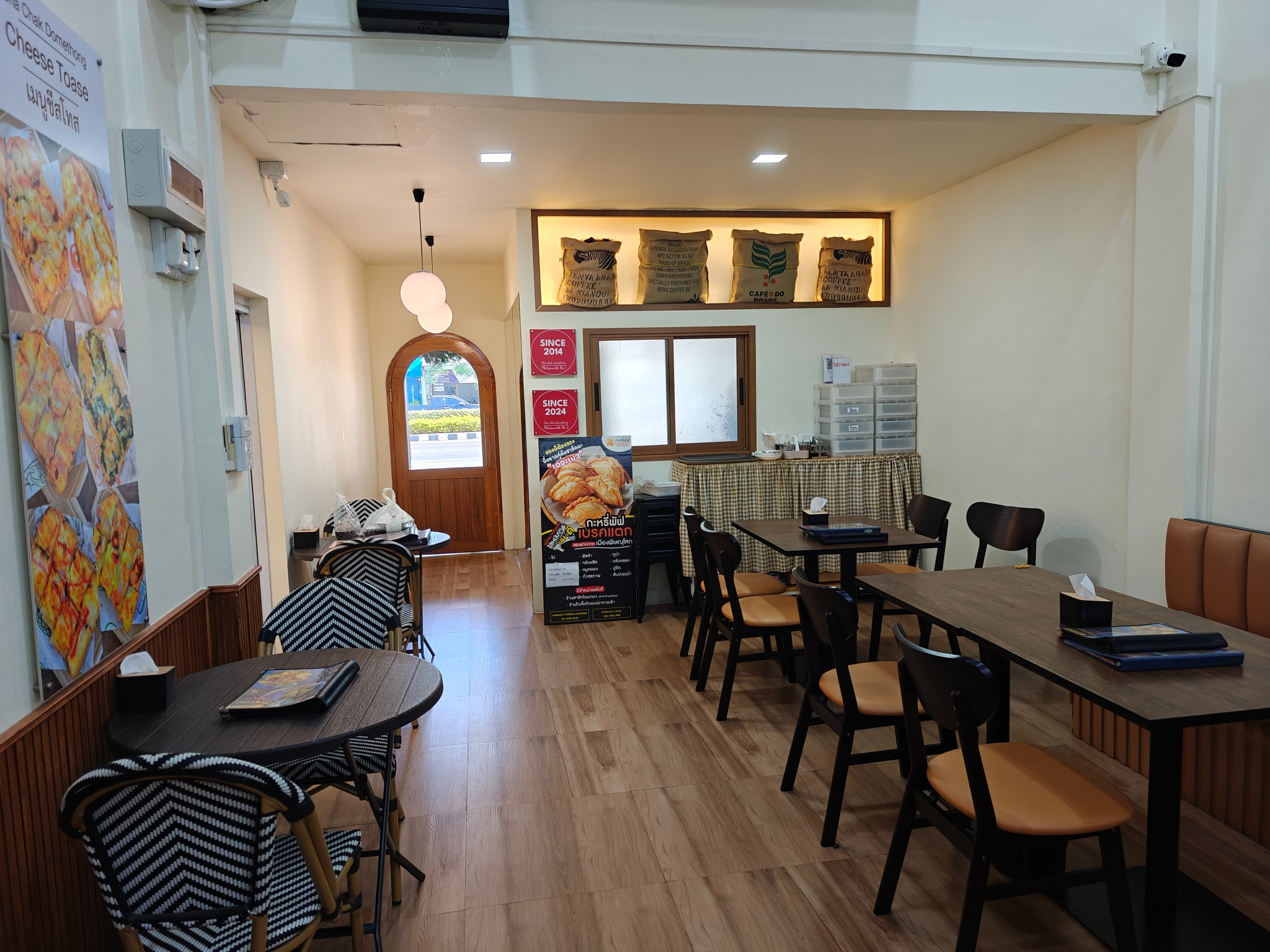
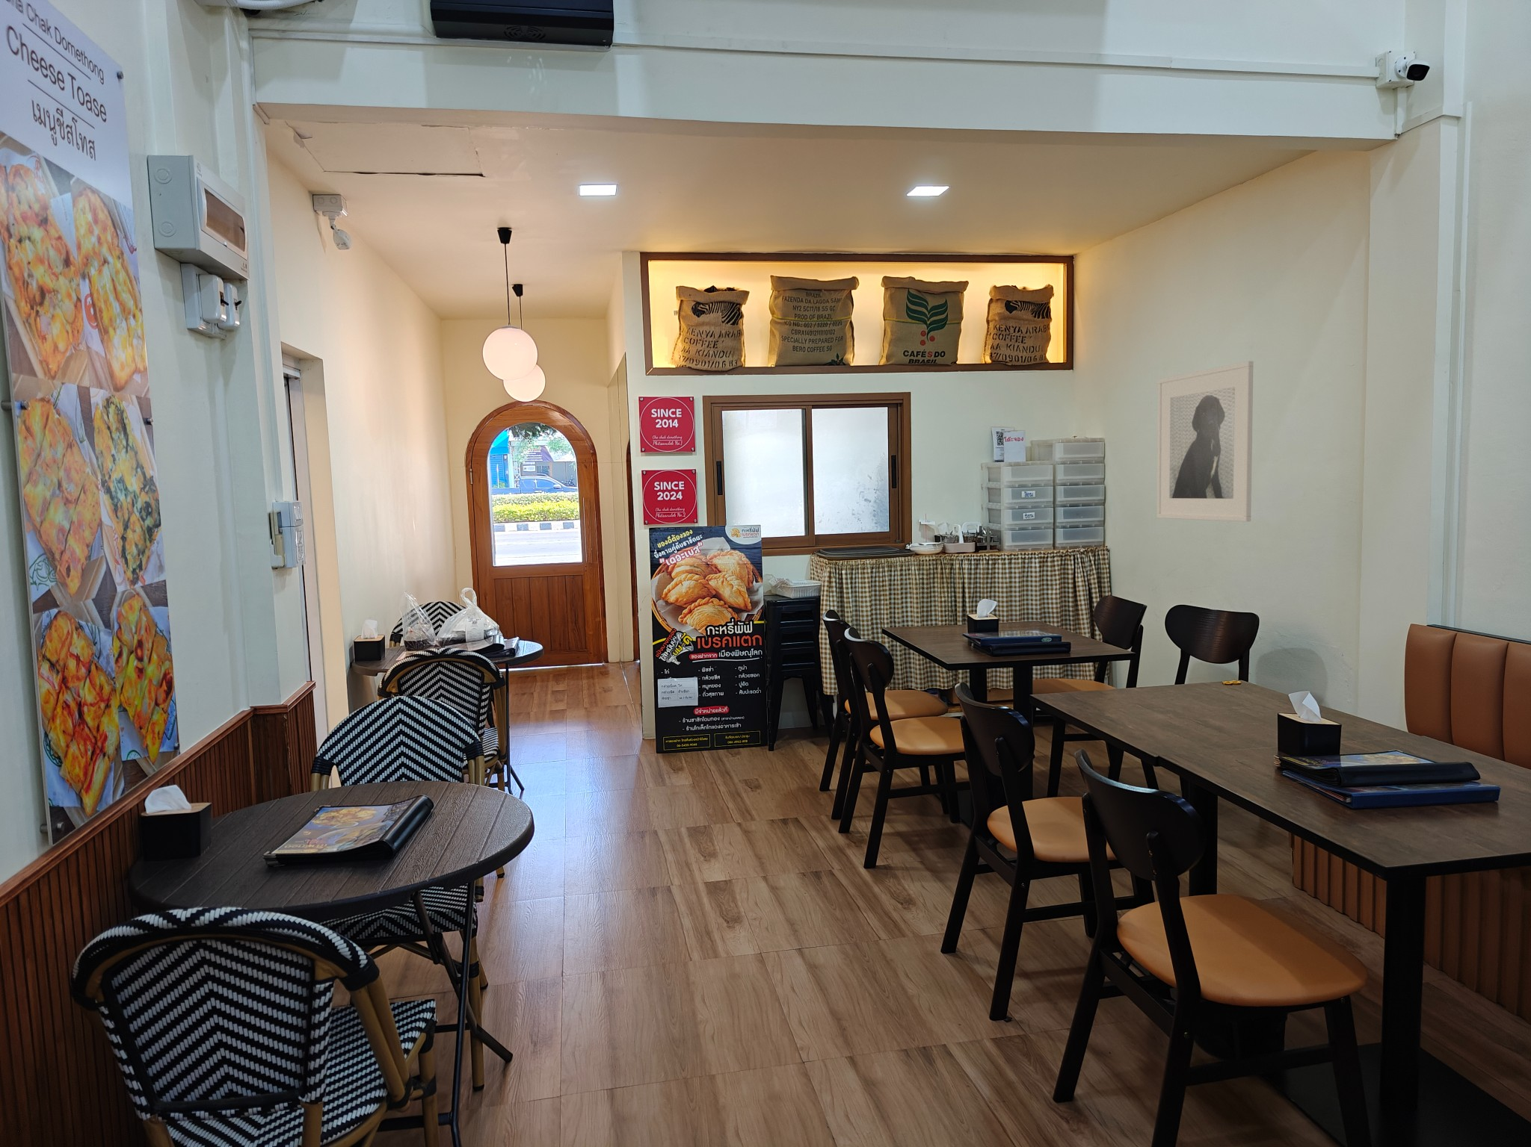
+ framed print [1156,360,1254,523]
